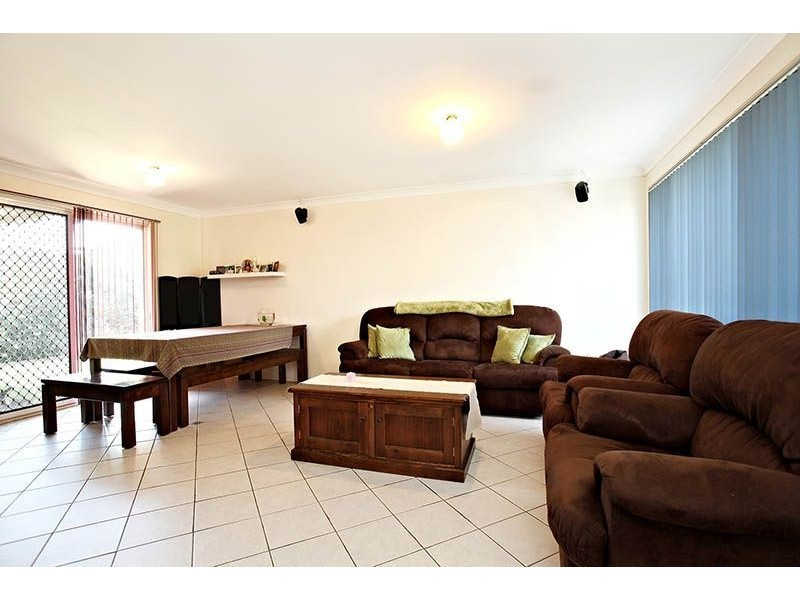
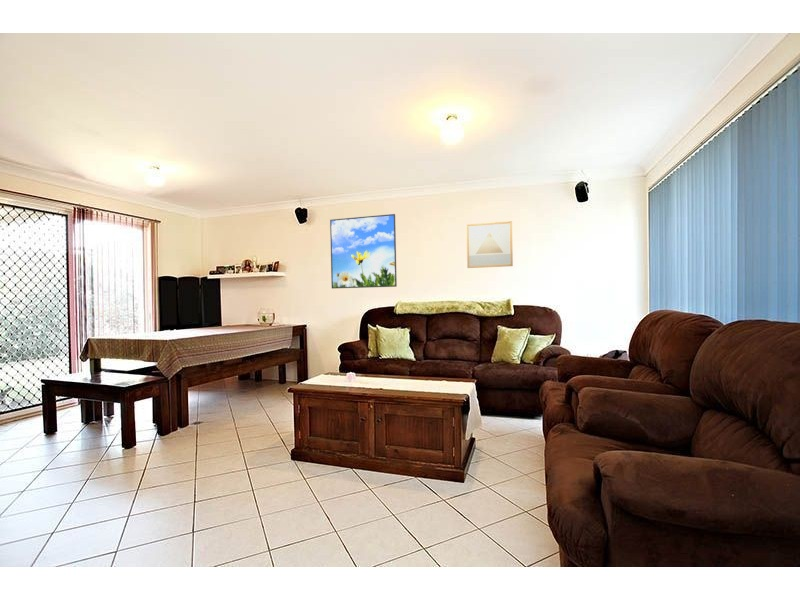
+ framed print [329,213,398,290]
+ wall art [466,220,514,269]
